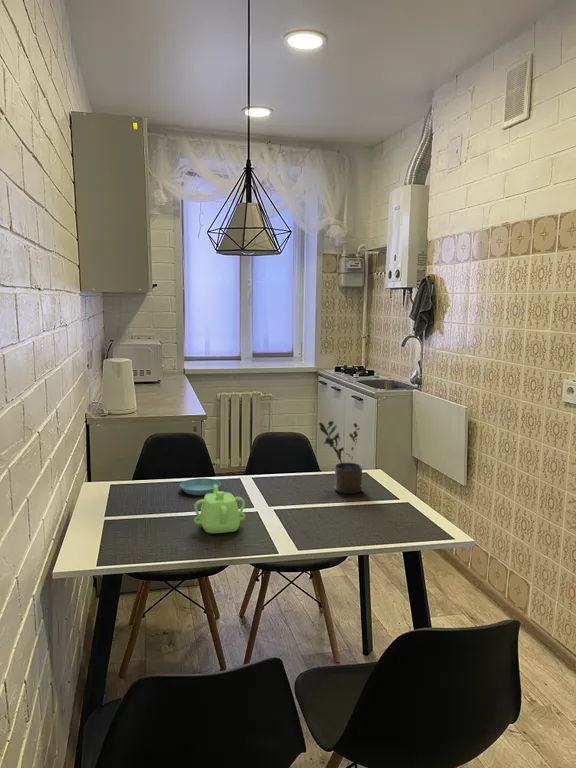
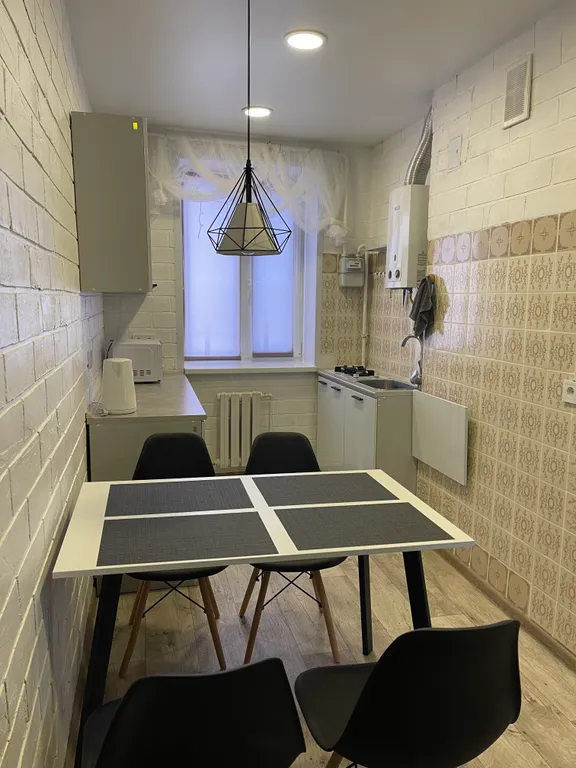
- potted plant [318,420,364,495]
- saucer [179,477,222,496]
- teapot [193,484,246,534]
